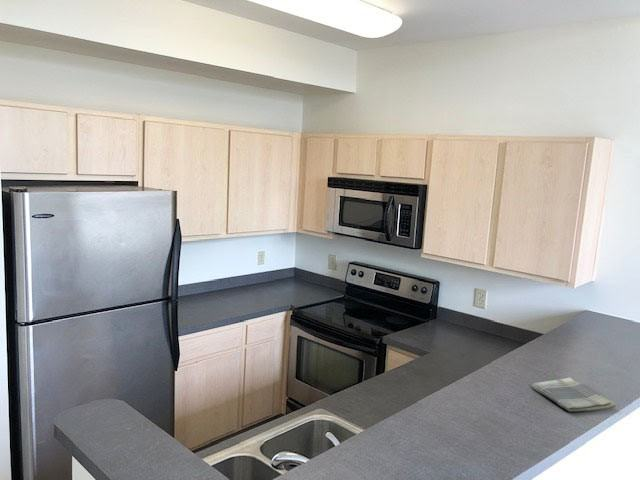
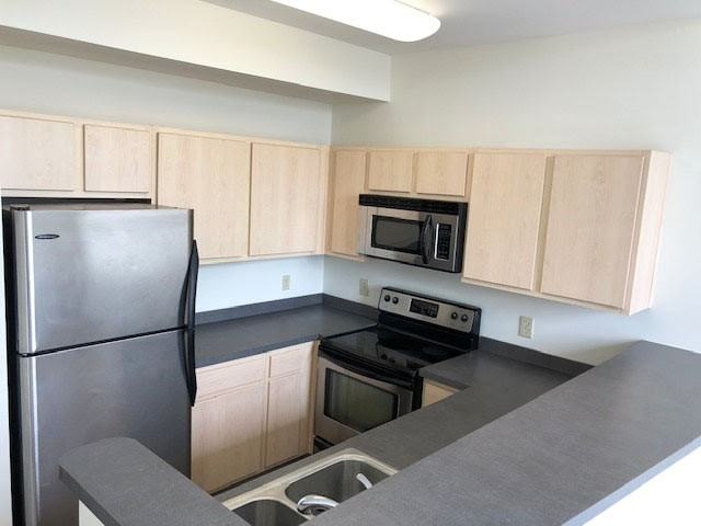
- dish towel [530,377,617,412]
